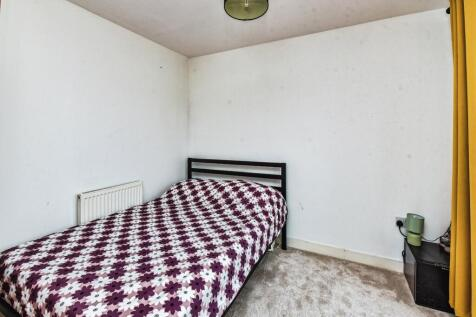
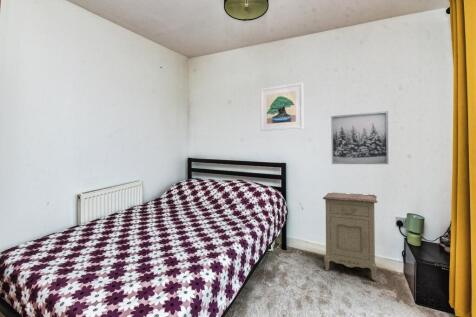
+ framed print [259,82,304,132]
+ nightstand [322,192,378,281]
+ wall art [330,110,389,165]
